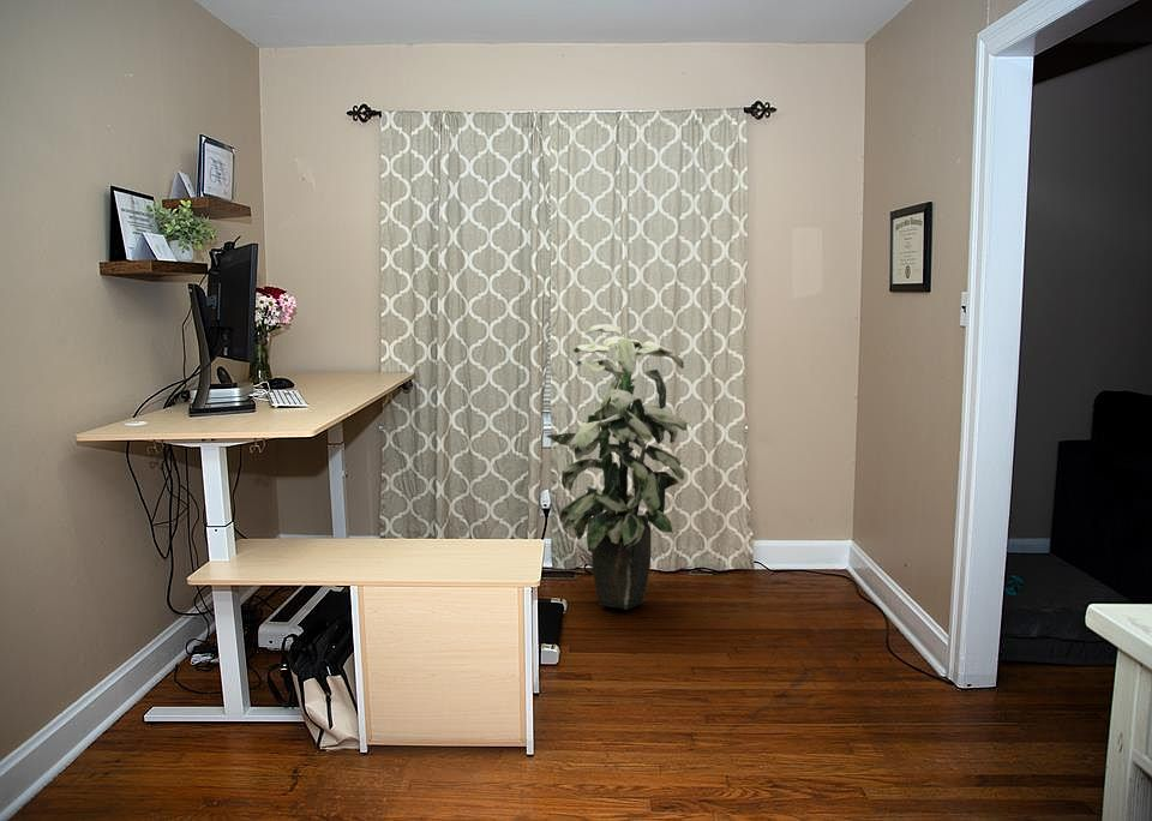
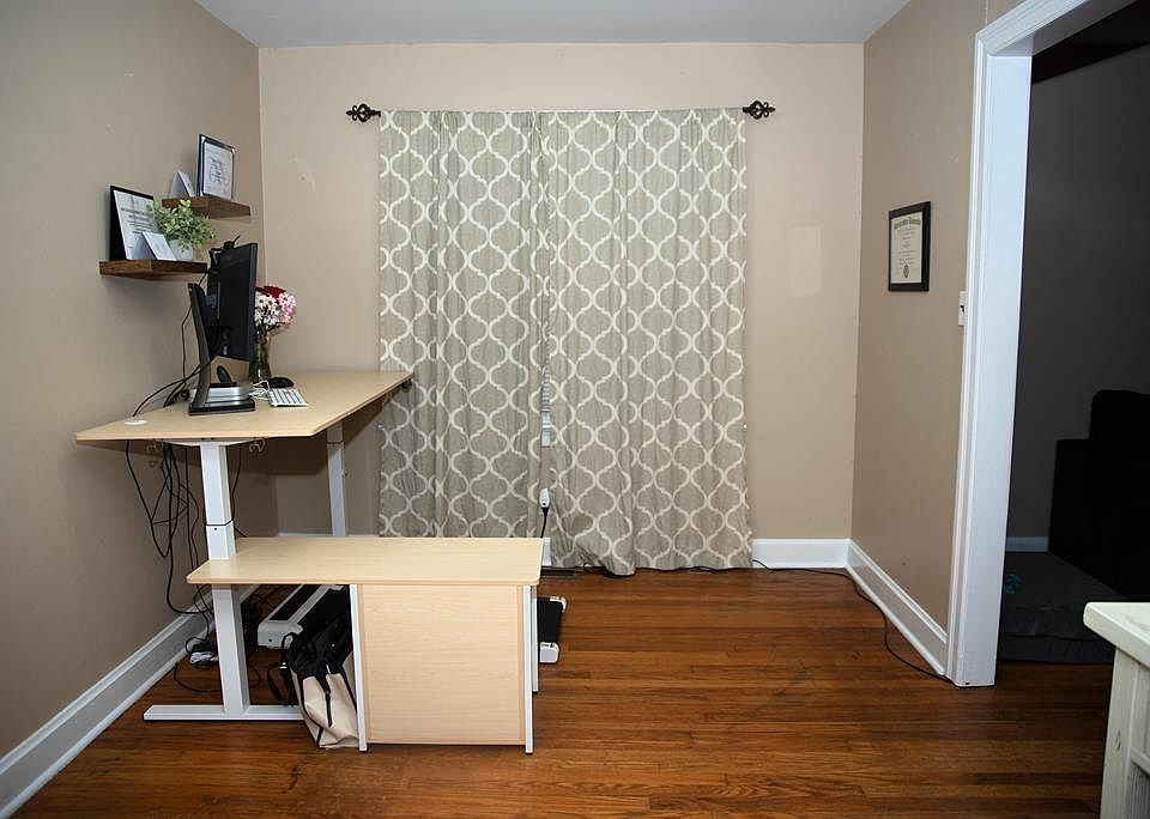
- indoor plant [546,323,689,610]
